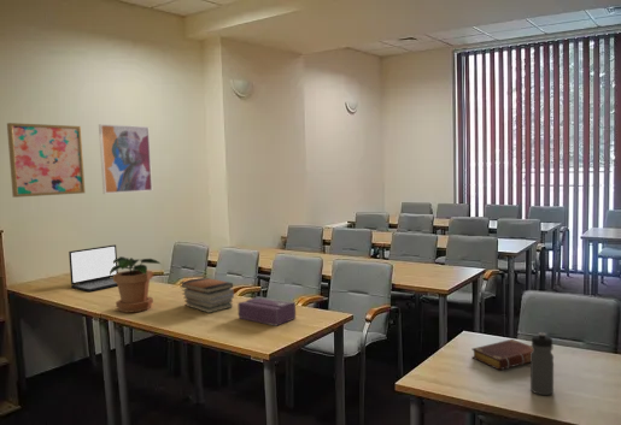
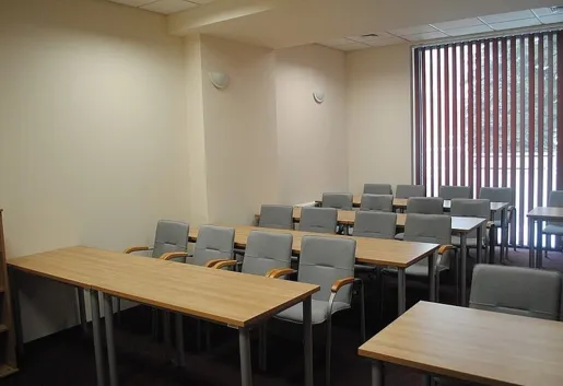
- wall art [6,122,87,199]
- potted plant [110,255,163,314]
- tissue box [236,295,297,327]
- wall art [98,123,154,195]
- laptop [68,243,119,293]
- book stack [180,277,235,314]
- book [470,338,533,371]
- water bottle [529,331,555,396]
